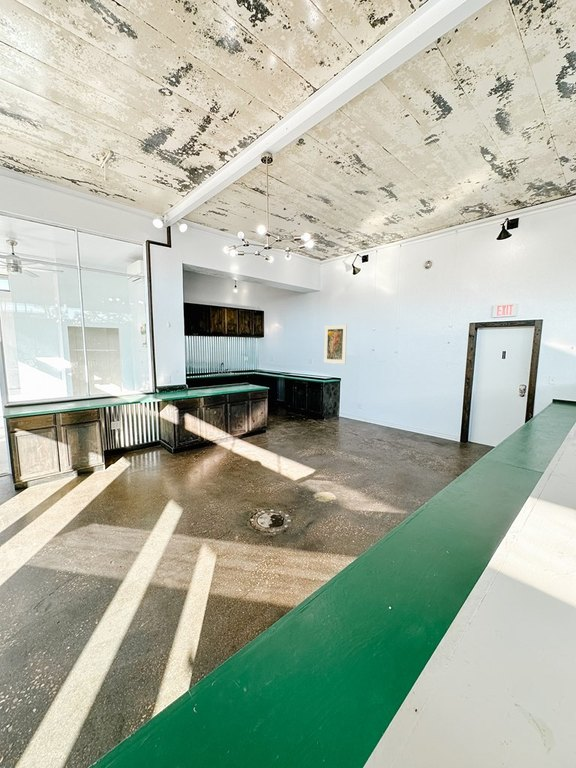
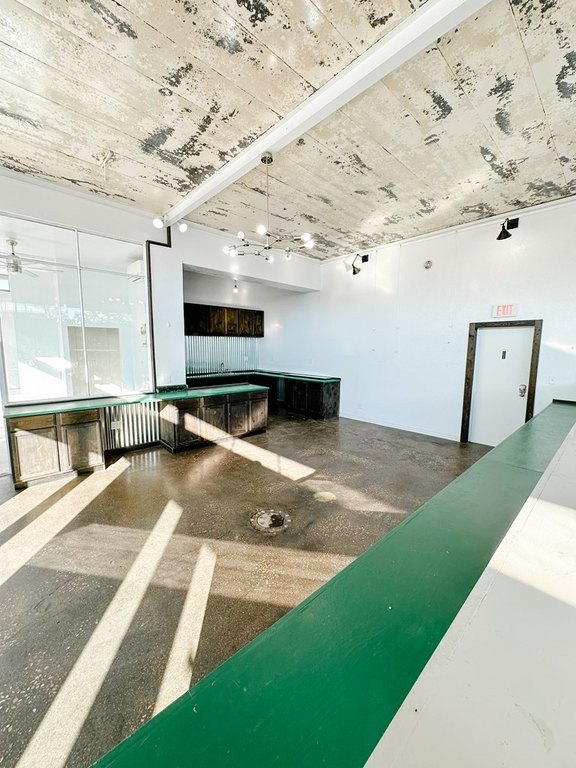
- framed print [323,324,348,365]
